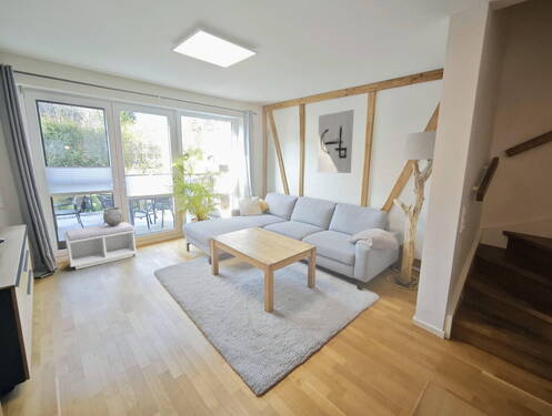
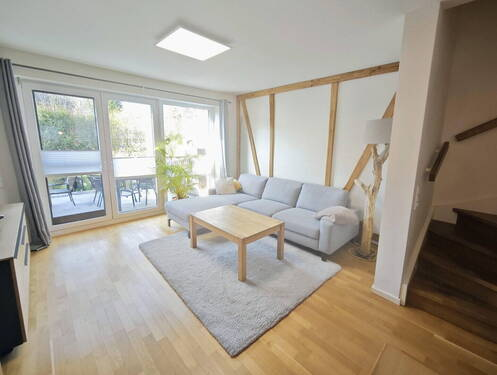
- wall art [317,109,355,174]
- ceramic pot [102,206,124,226]
- bench [62,221,138,271]
